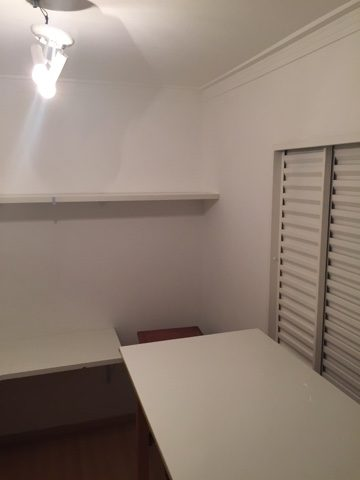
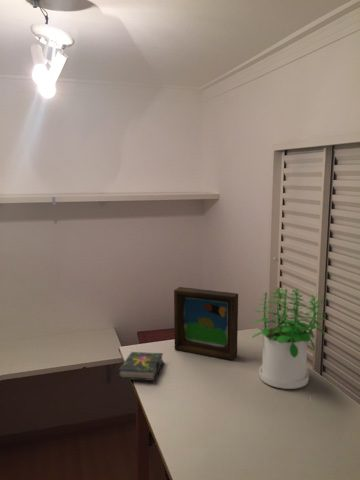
+ picture frame [173,286,239,361]
+ book [116,351,164,382]
+ potted plant [251,286,327,390]
